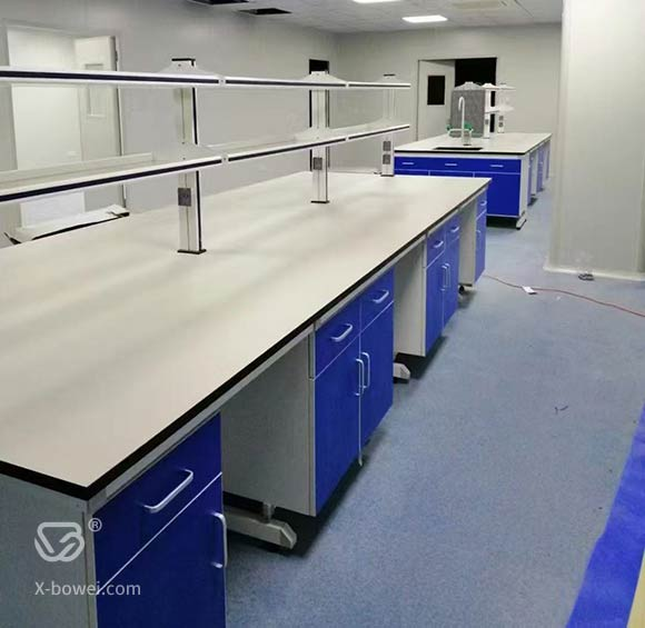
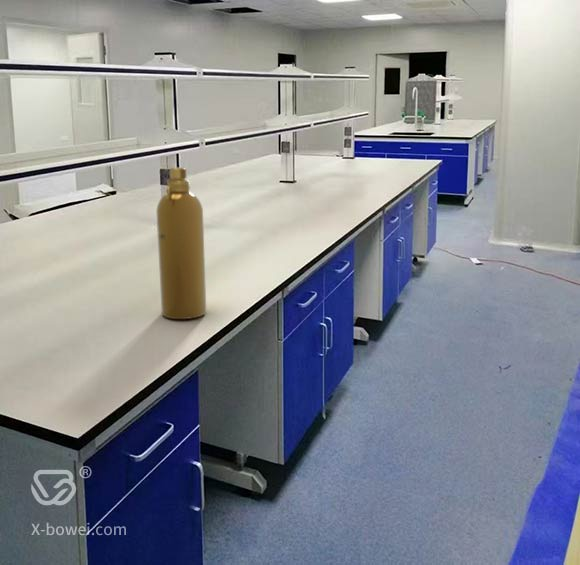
+ spray bottle [155,167,207,320]
